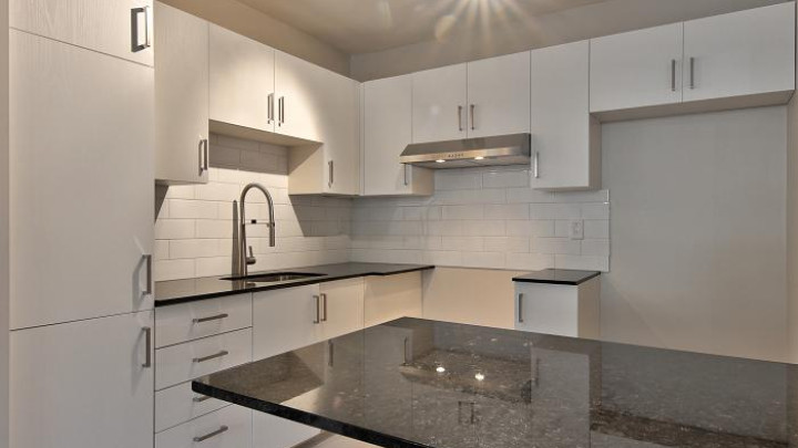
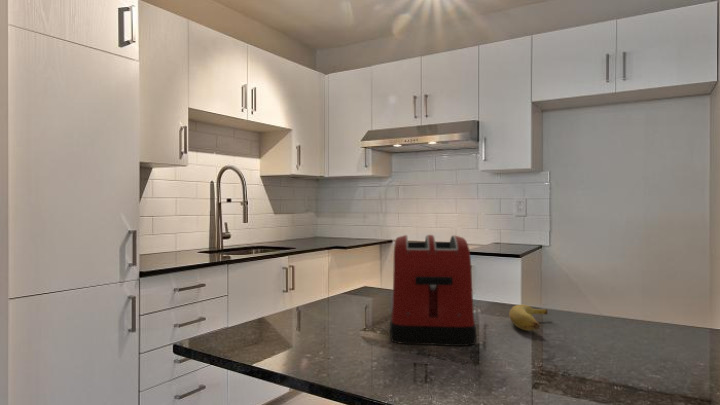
+ banana [508,304,548,332]
+ toaster [389,234,477,347]
